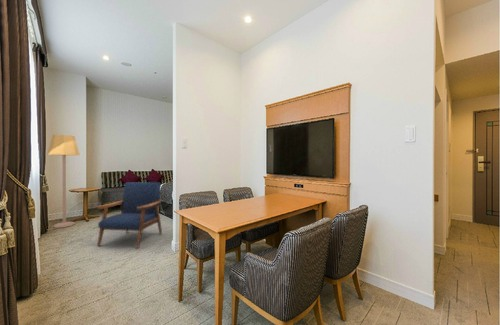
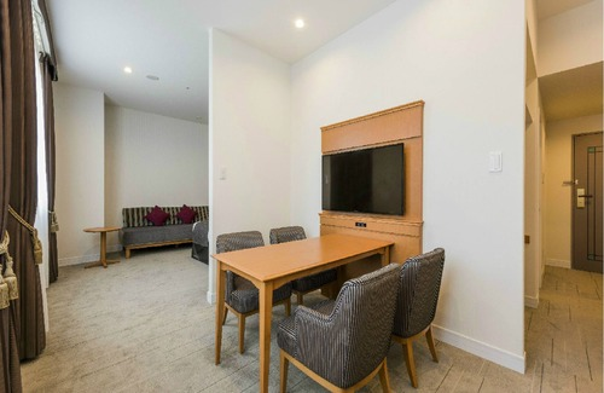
- lamp [46,134,81,229]
- armchair [95,181,163,249]
